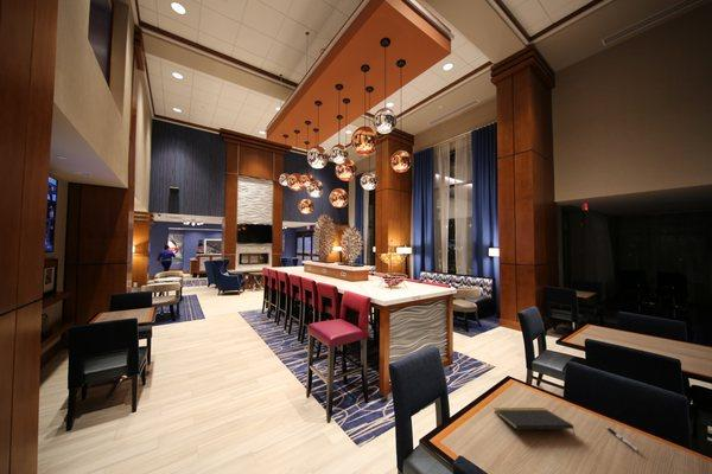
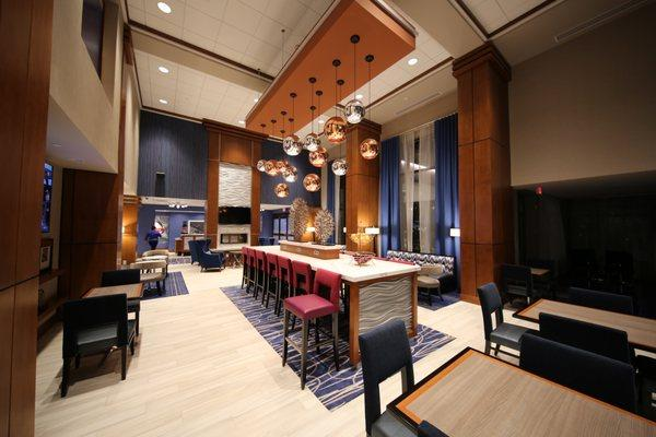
- pen [604,425,640,453]
- notepad [494,406,576,436]
